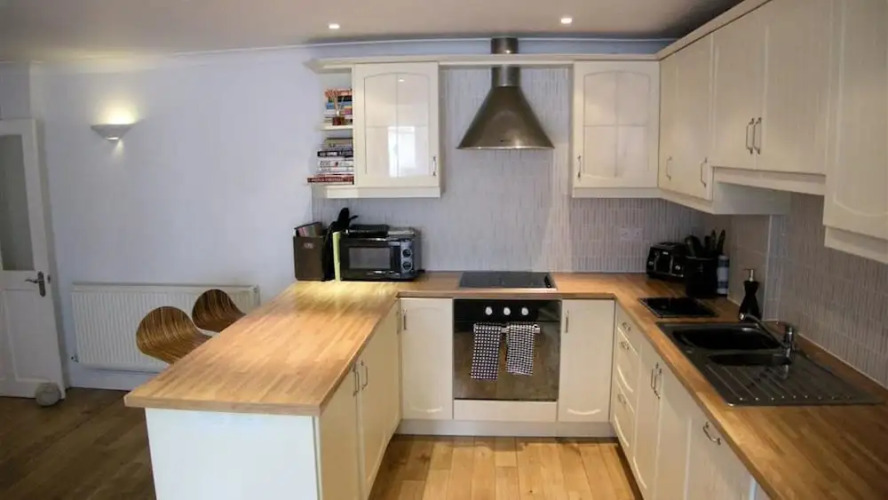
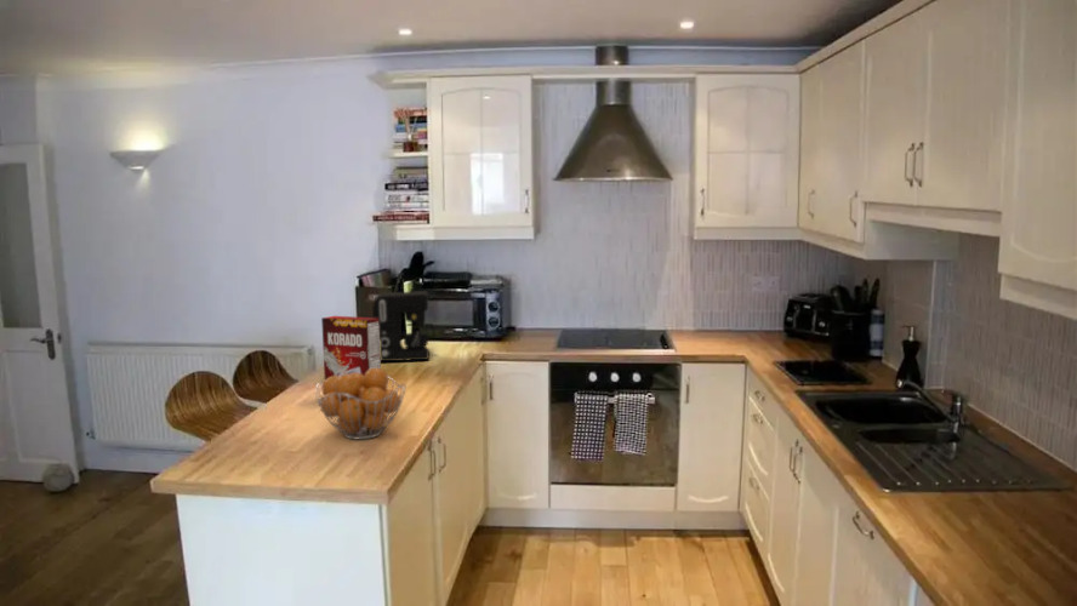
+ fruit basket [314,368,408,440]
+ coffee maker [371,290,437,362]
+ cereal box [320,315,382,381]
